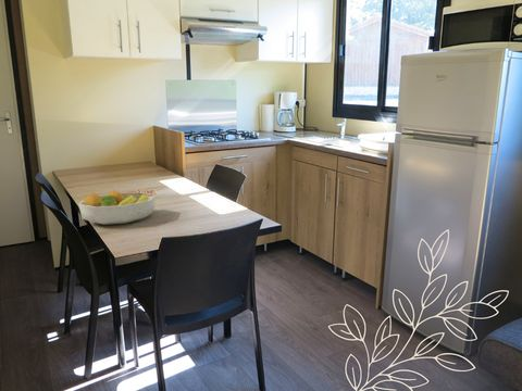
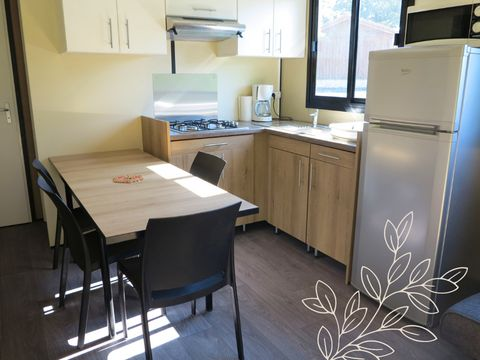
- fruit bowl [77,189,157,226]
